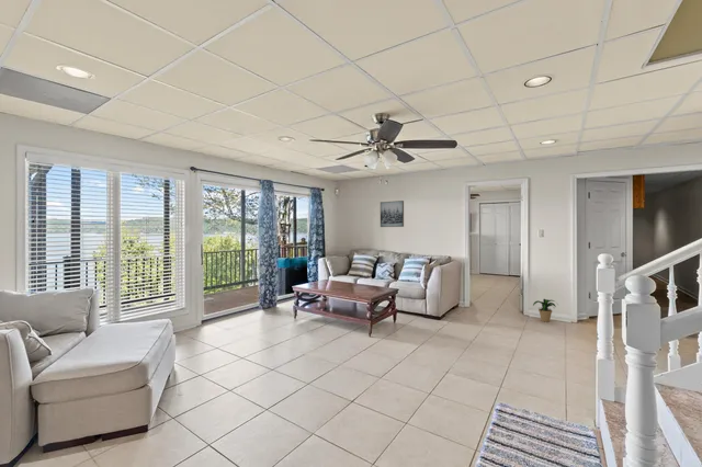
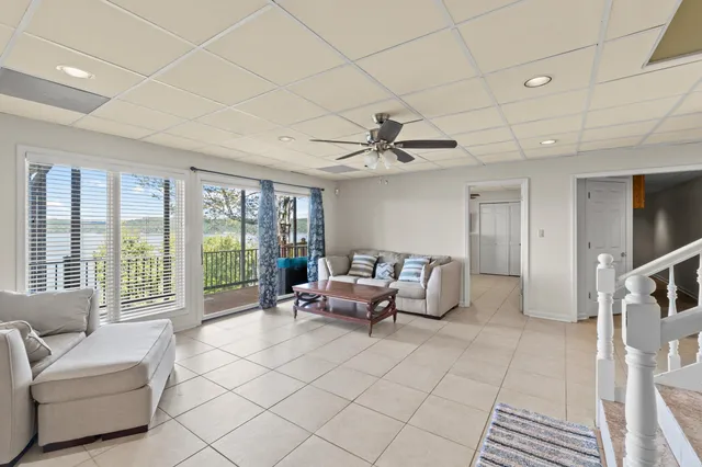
- potted plant [532,298,559,323]
- wall art [380,200,405,228]
